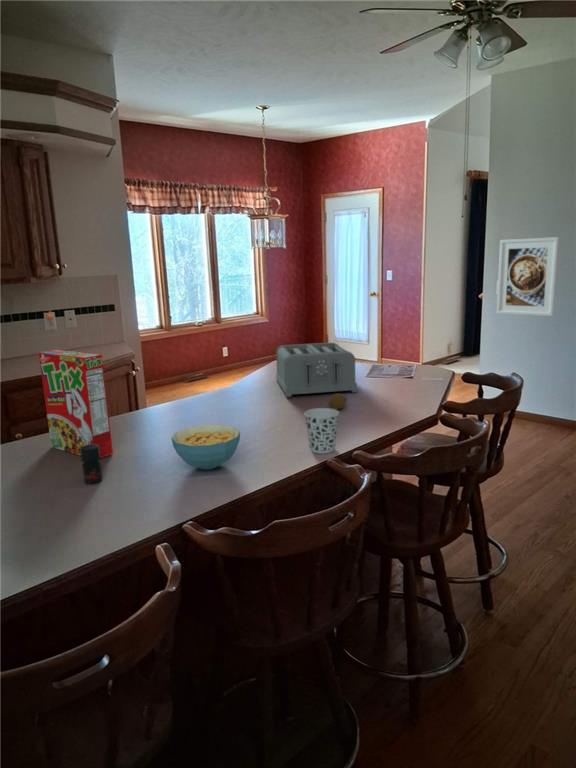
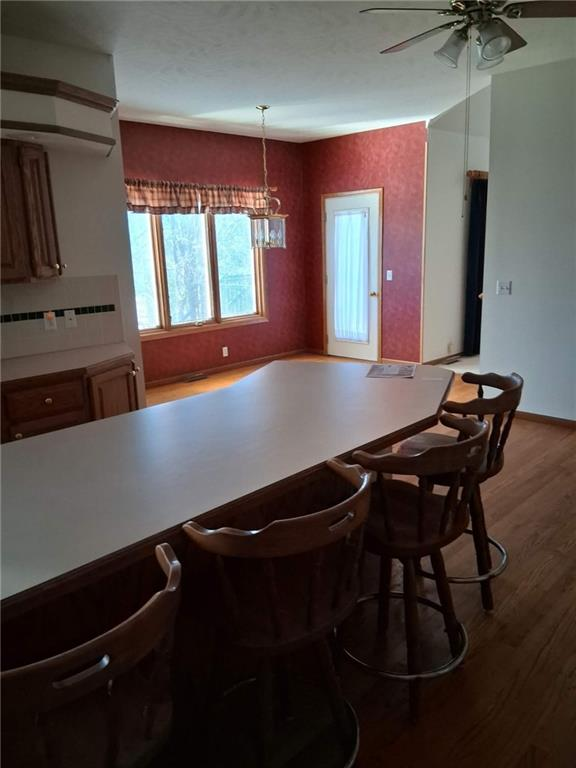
- jar [80,444,103,485]
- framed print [496,236,560,317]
- cup [303,407,340,455]
- fruit [327,392,348,411]
- cereal bowl [170,424,241,471]
- cereal box [37,349,114,459]
- toaster [275,341,358,398]
